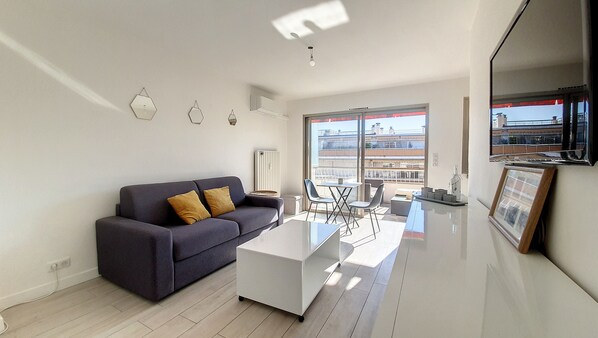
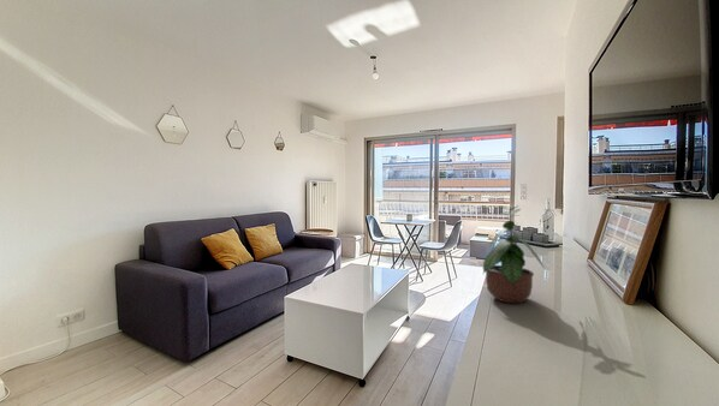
+ potted plant [482,201,546,304]
